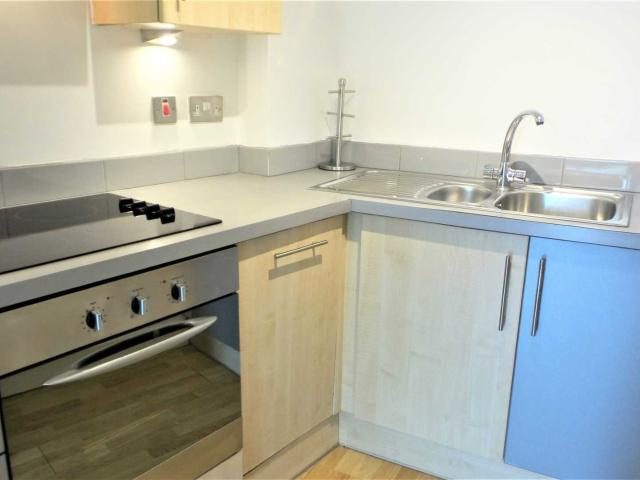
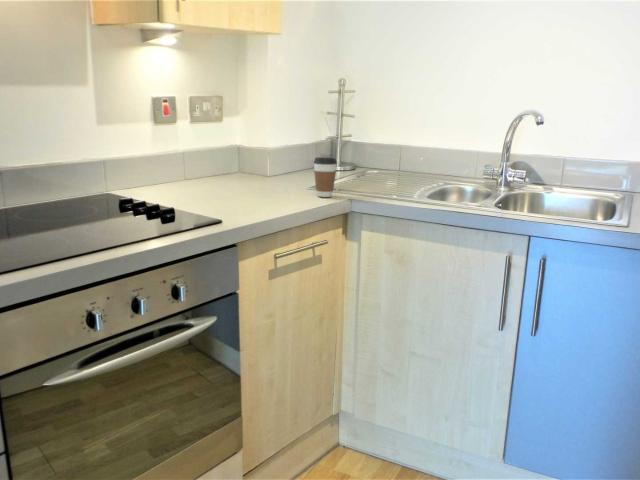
+ coffee cup [313,156,338,198]
